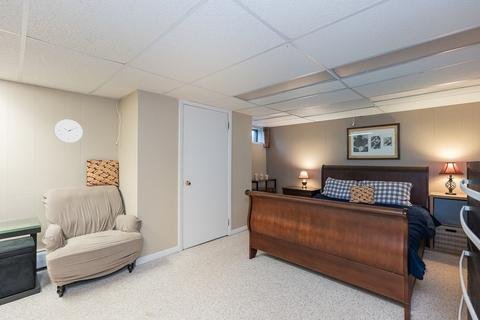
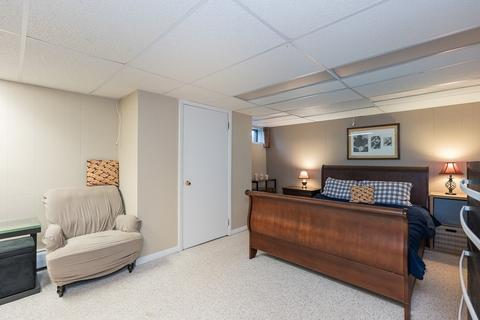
- wall clock [53,118,84,144]
